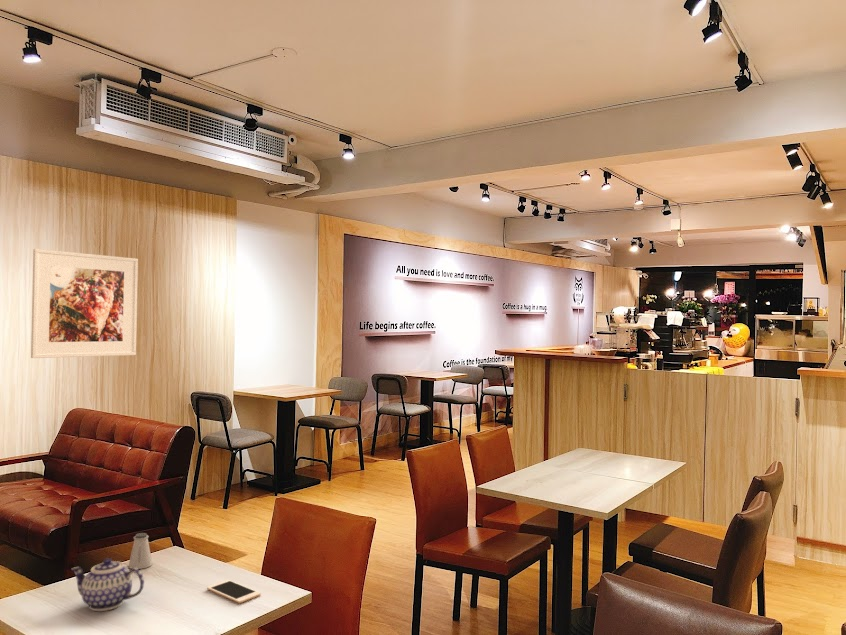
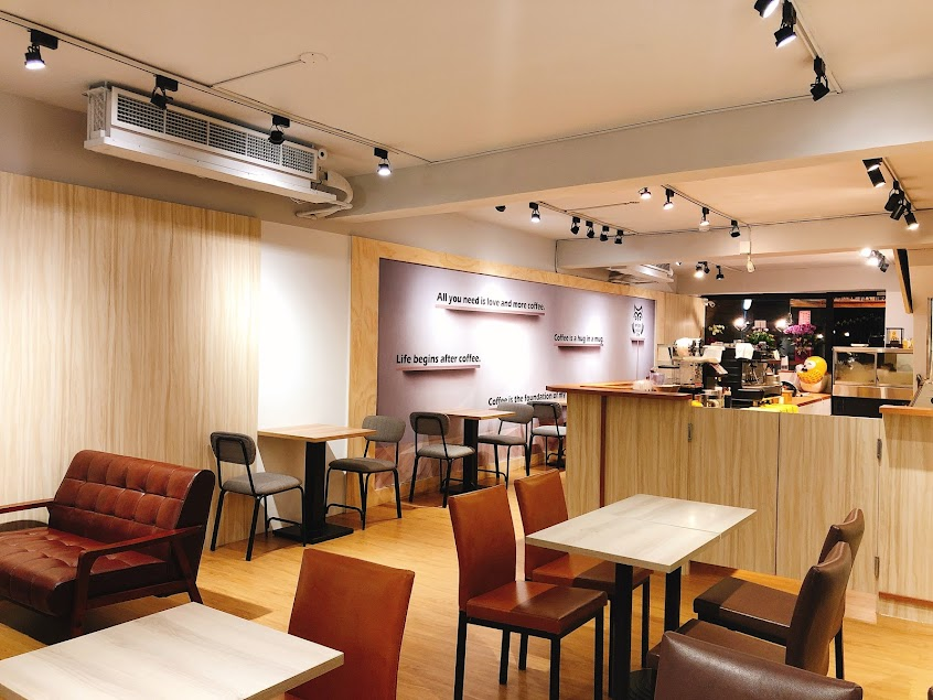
- saltshaker [128,532,153,570]
- cell phone [206,579,262,604]
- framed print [30,248,139,359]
- teapot [70,557,145,612]
